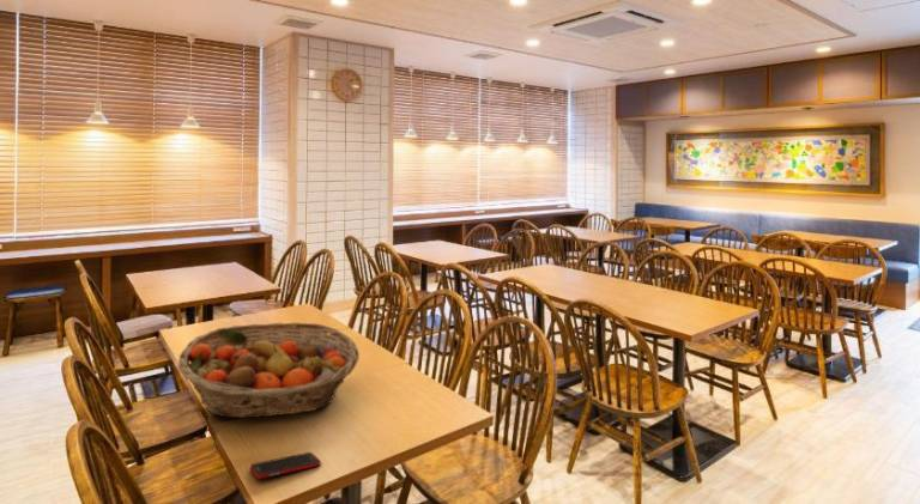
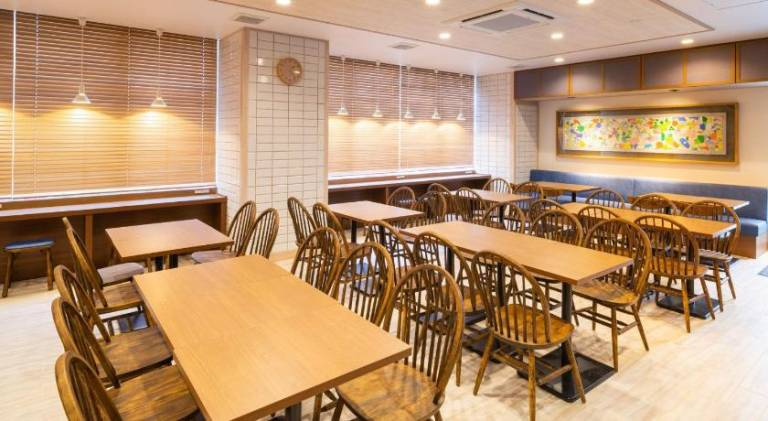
- fruit basket [176,321,361,419]
- cell phone [249,451,322,480]
